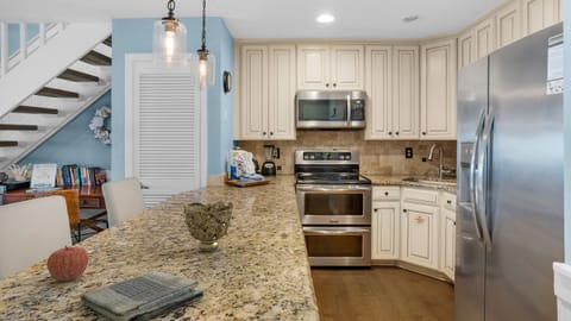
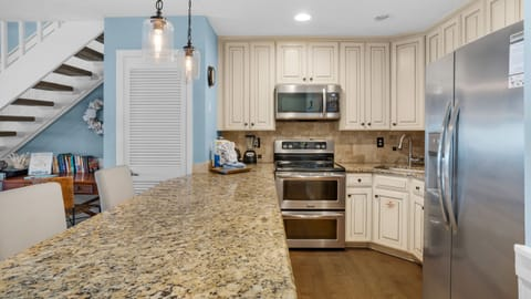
- dish towel [80,271,206,321]
- decorative bowl [182,200,236,252]
- apple [45,245,90,282]
